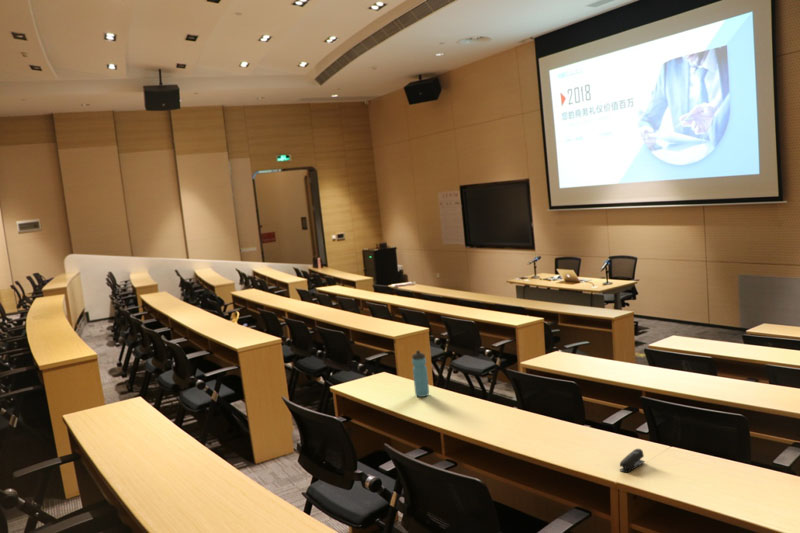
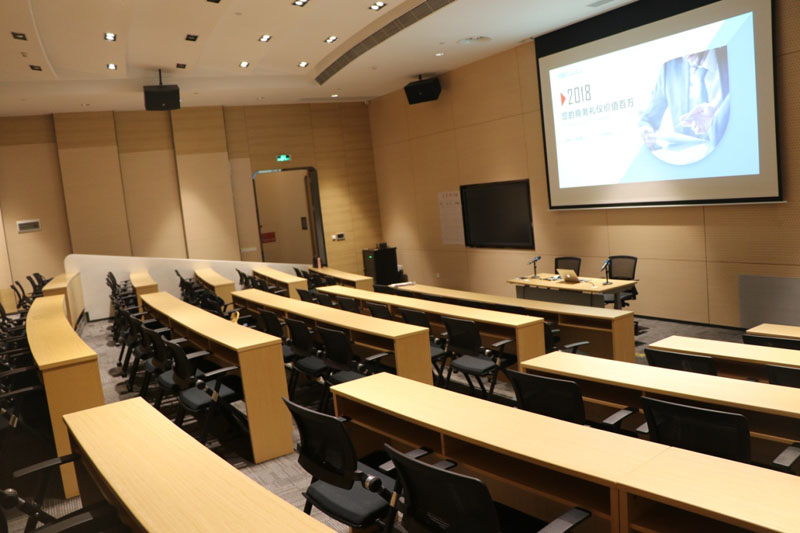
- water bottle [411,349,430,398]
- stapler [619,448,646,473]
